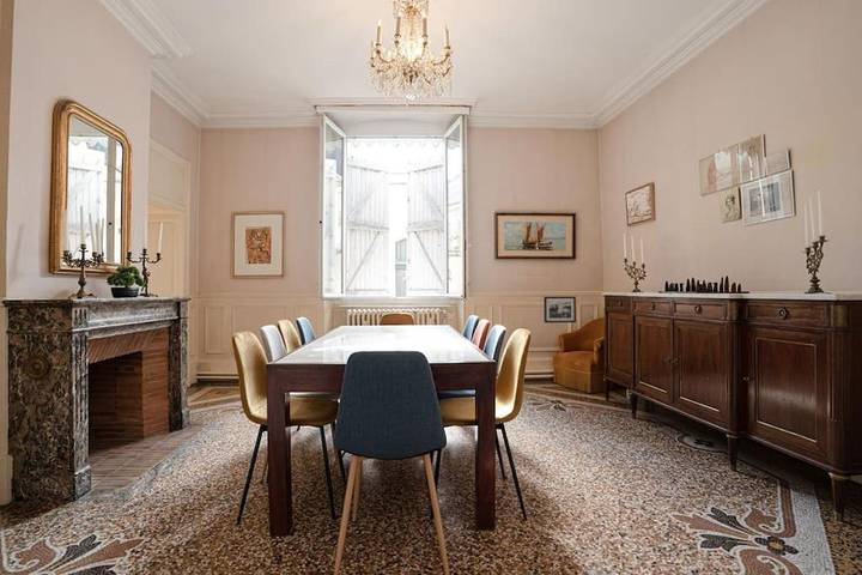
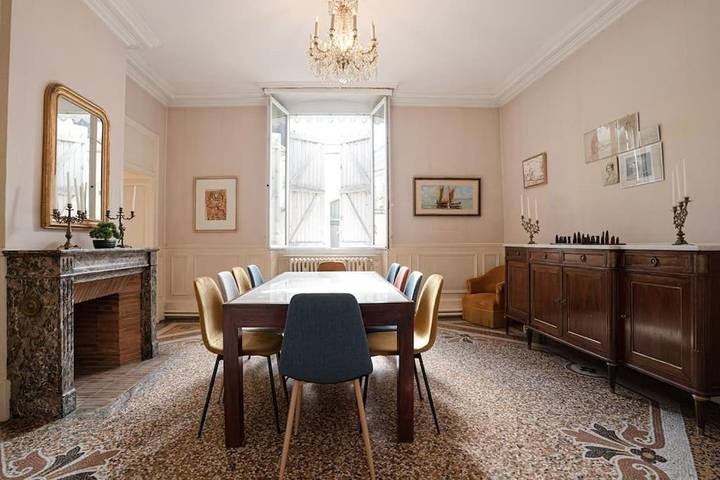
- picture frame [542,296,577,323]
